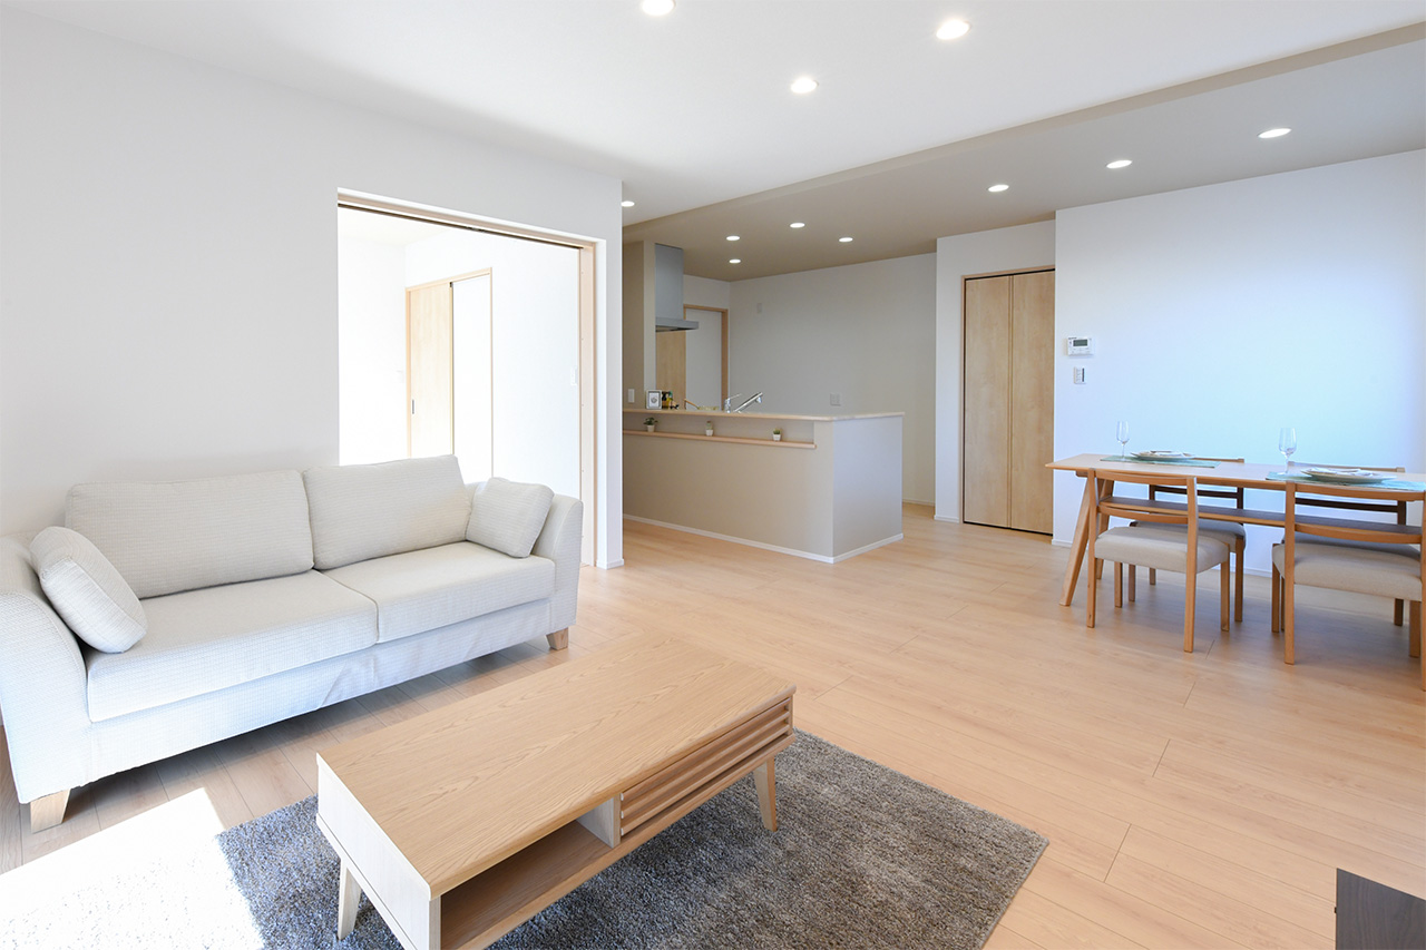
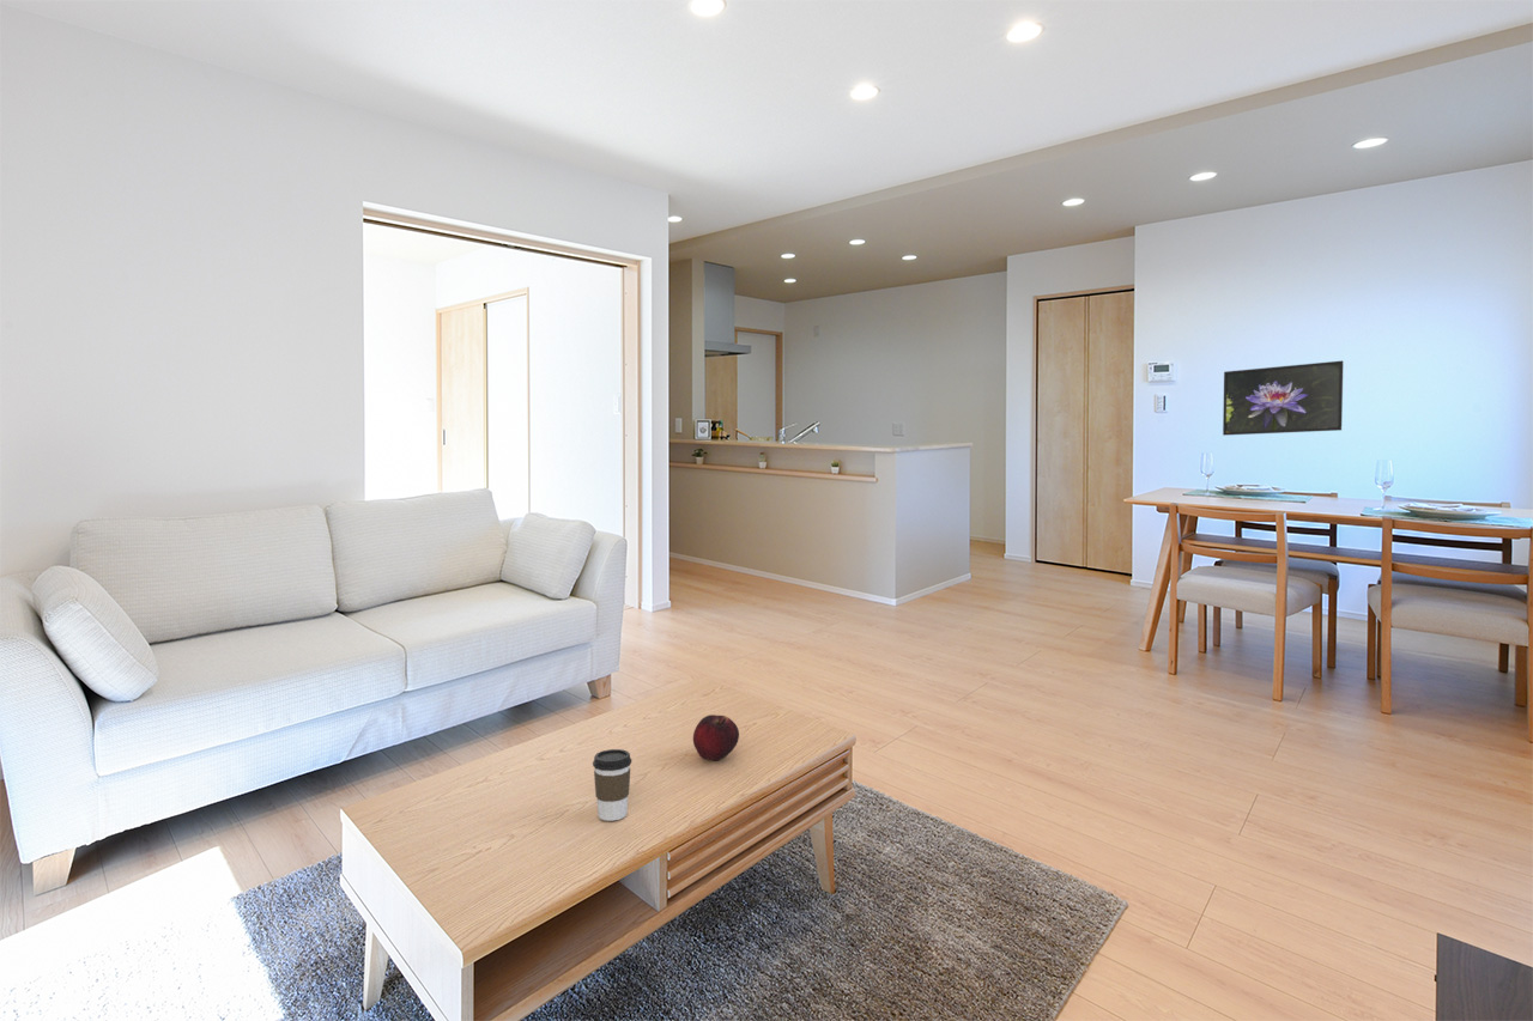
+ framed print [1222,359,1345,437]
+ fruit [692,713,740,761]
+ coffee cup [592,748,632,822]
